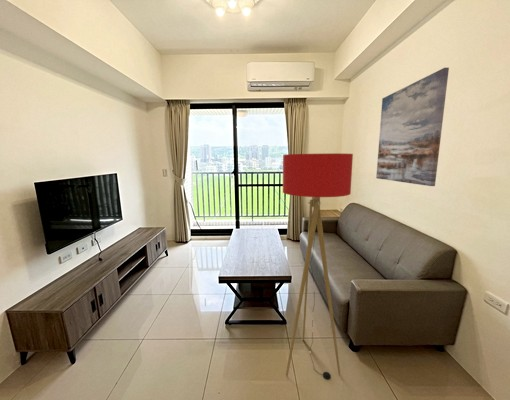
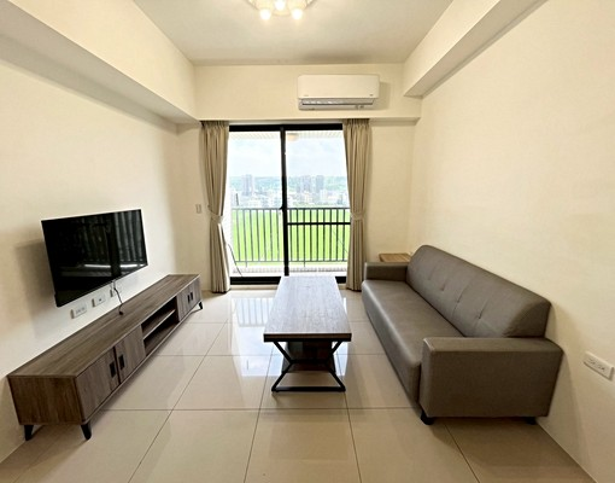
- wall art [375,67,450,187]
- floor lamp [282,152,354,381]
